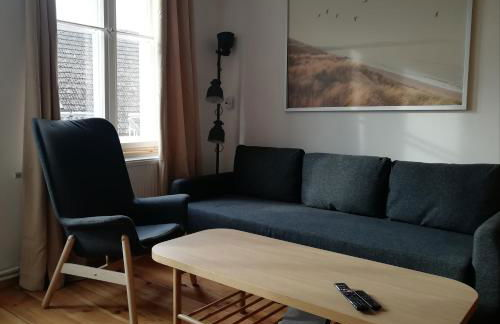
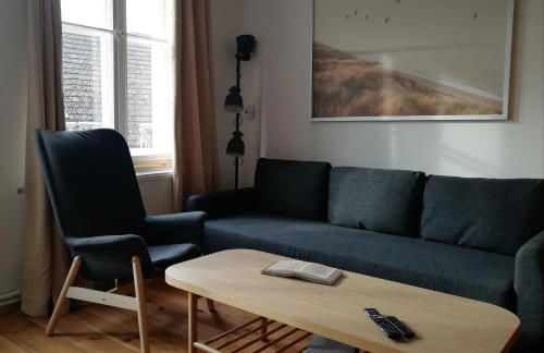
+ book [260,259,344,287]
